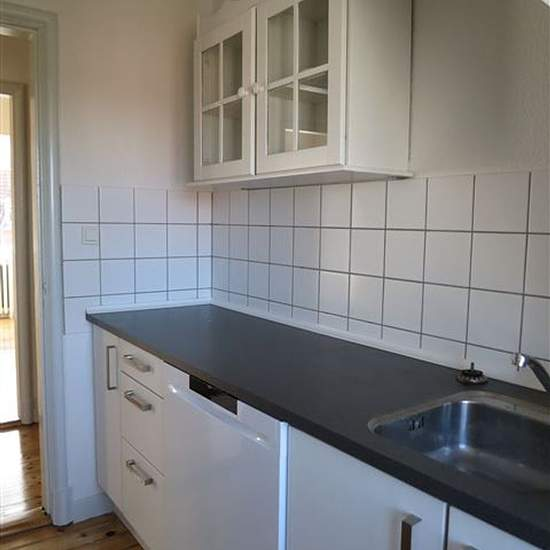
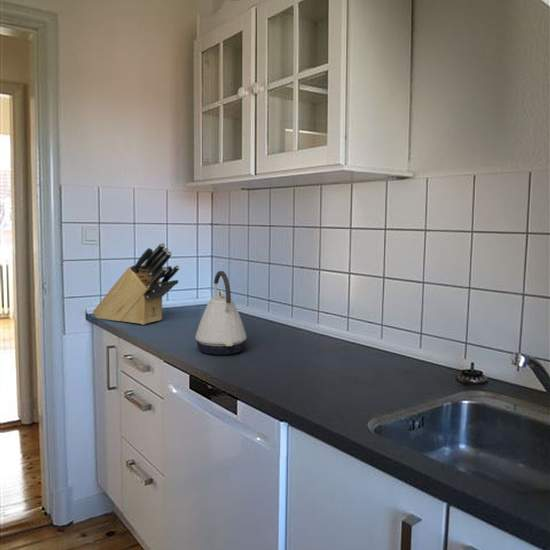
+ kettle [194,270,248,356]
+ knife block [92,242,181,326]
